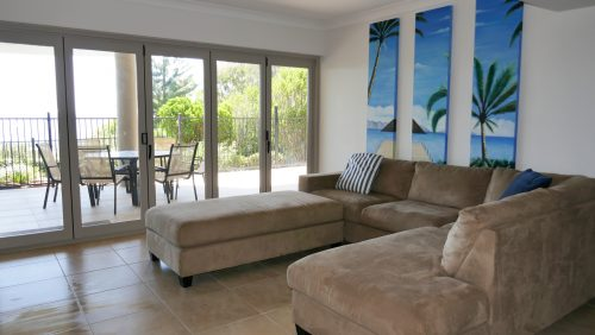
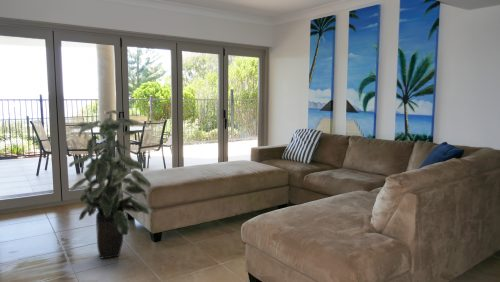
+ indoor plant [68,109,152,260]
